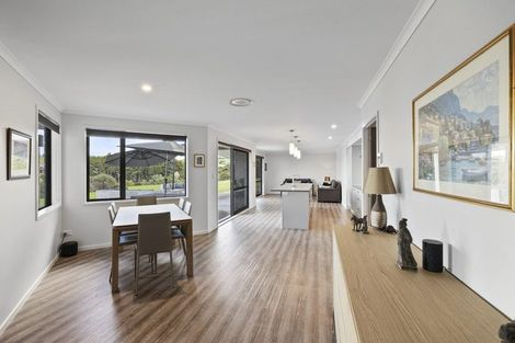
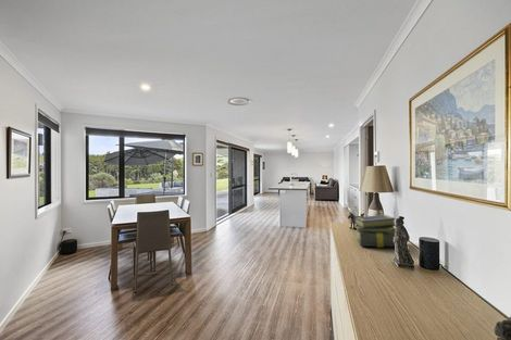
+ stack of books [352,214,397,249]
